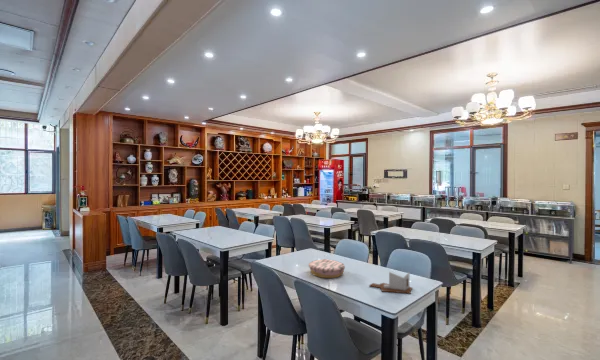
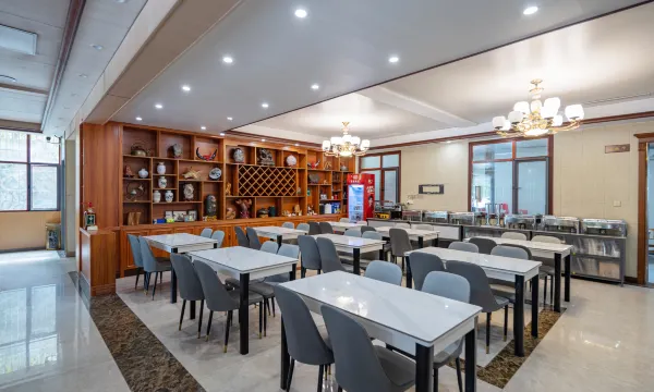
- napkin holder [368,271,413,295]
- plate [308,258,346,279]
